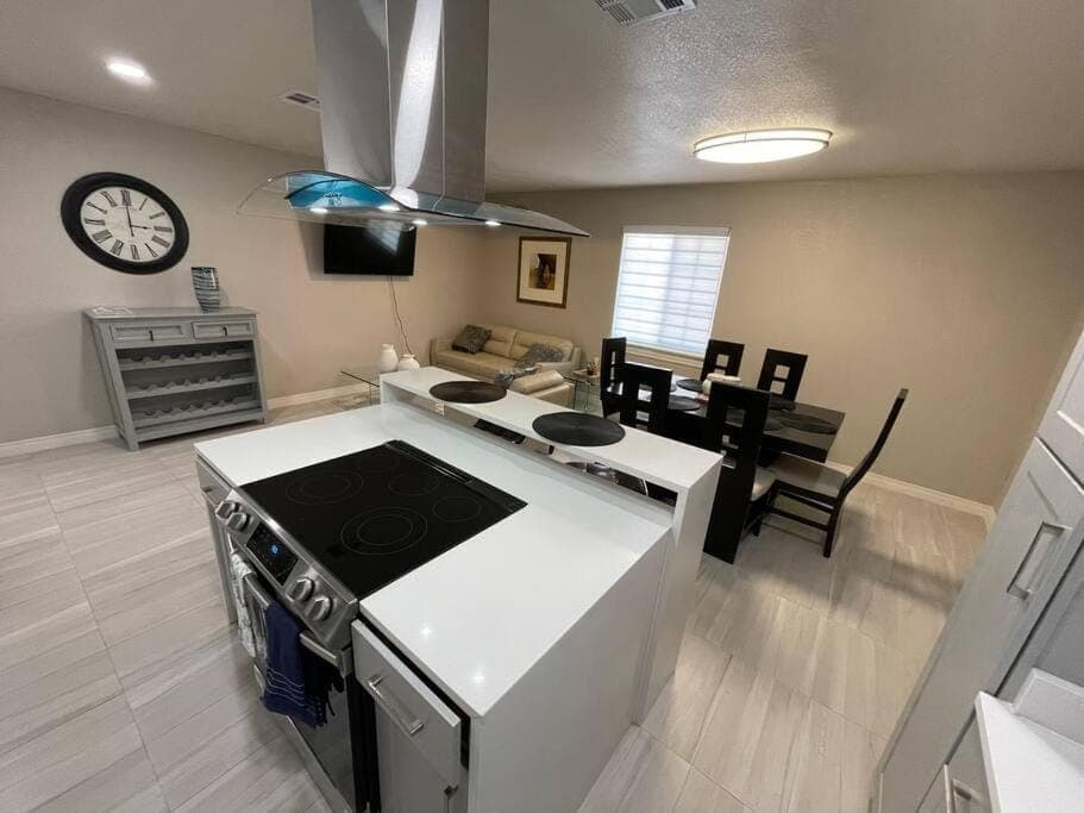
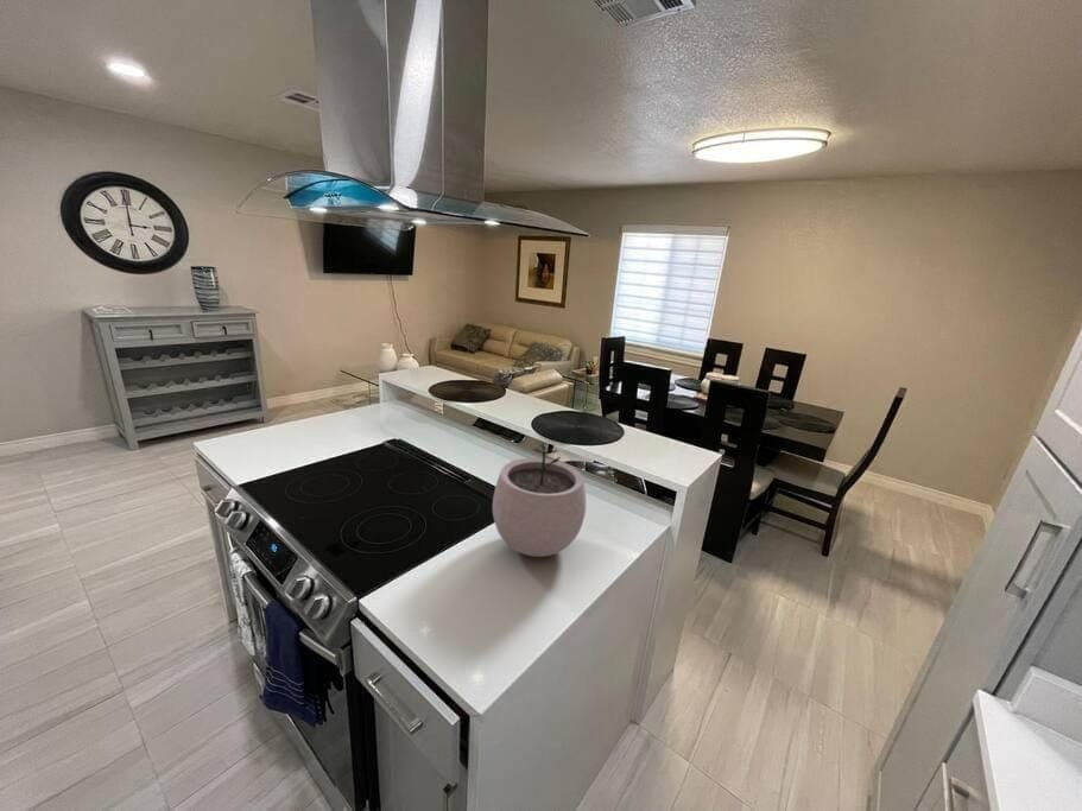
+ plant pot [492,439,587,558]
